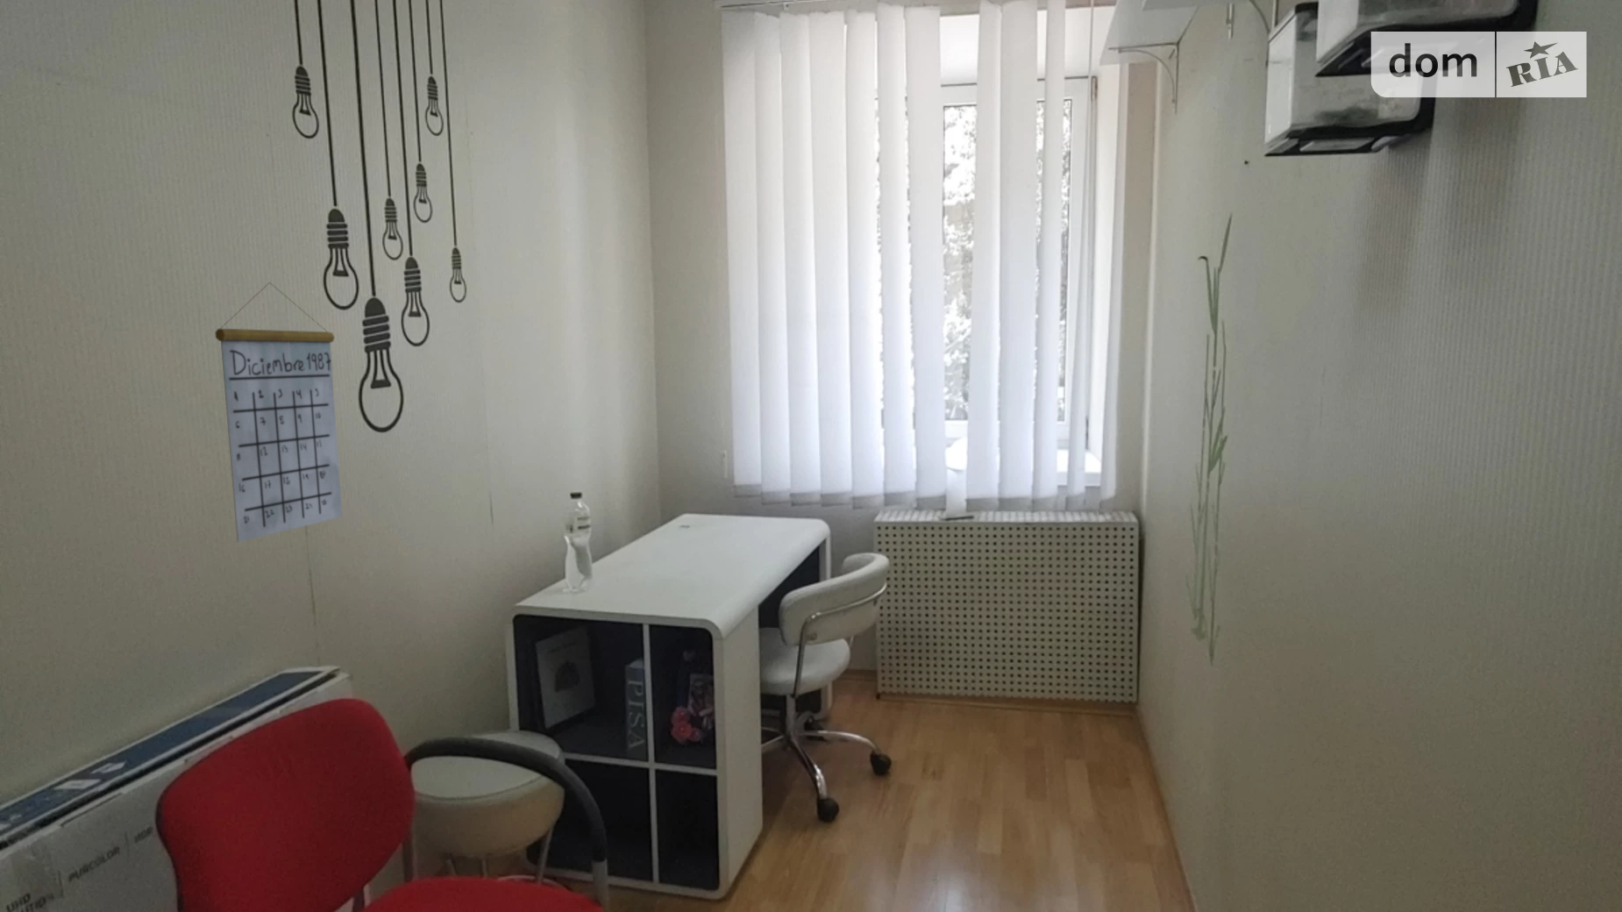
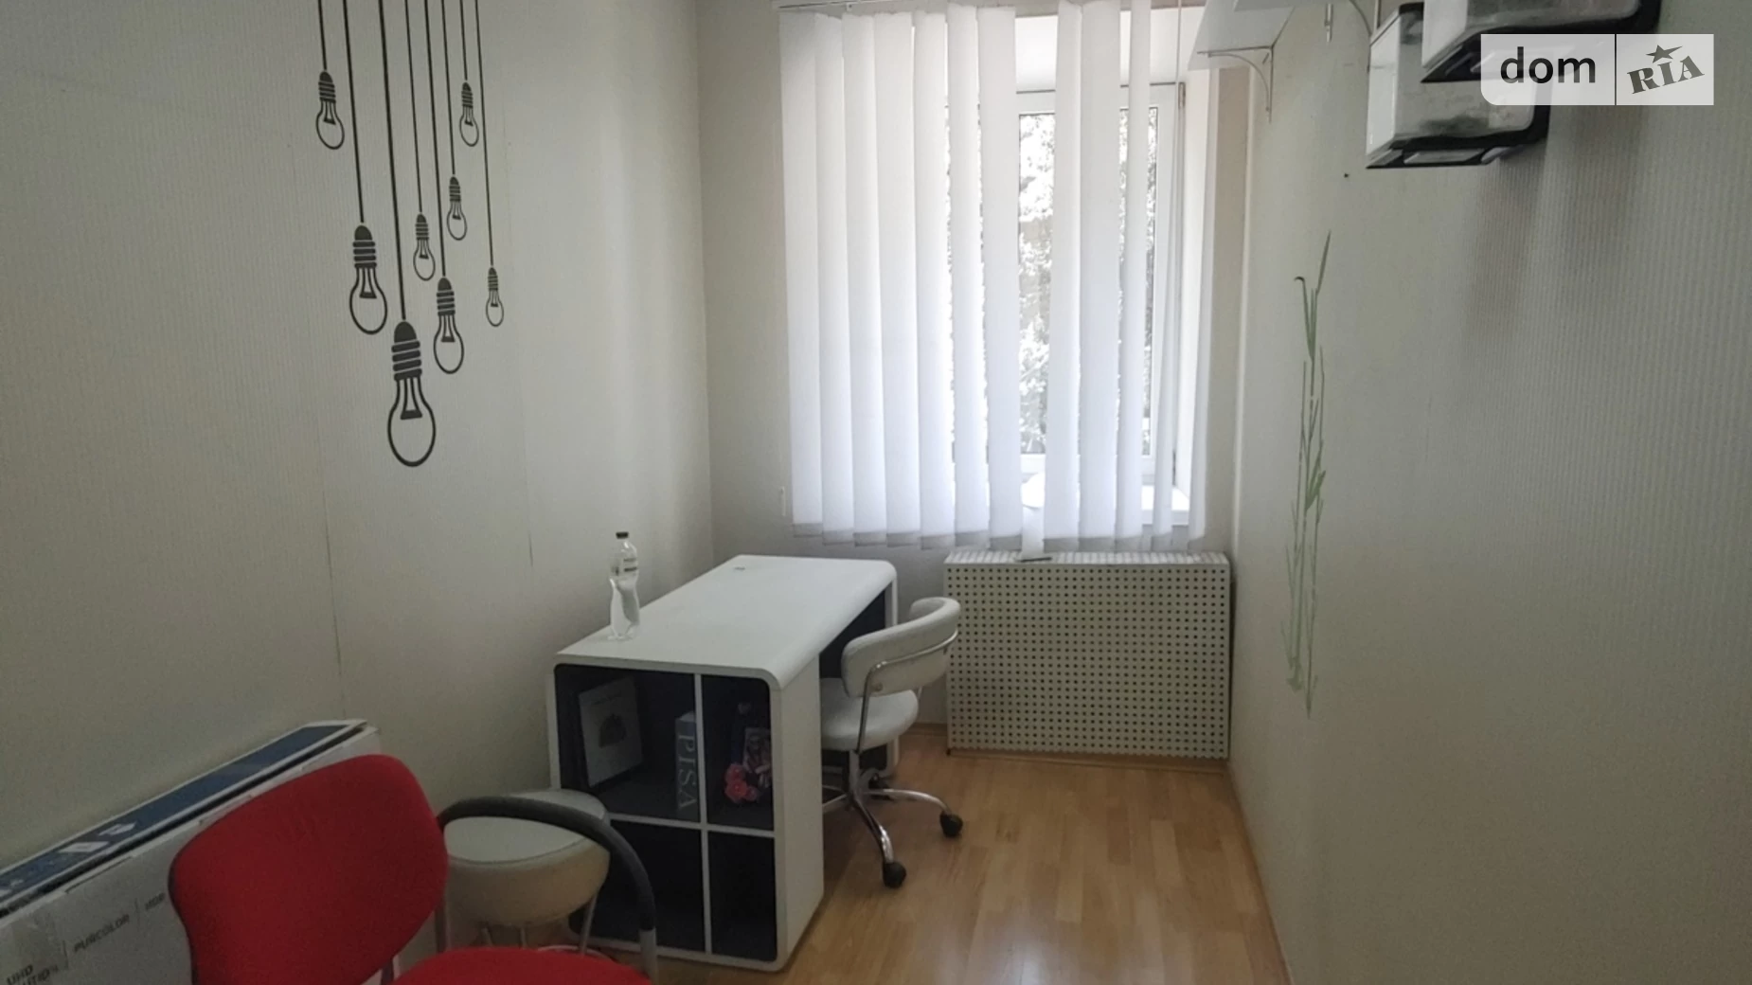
- calendar [214,282,344,542]
